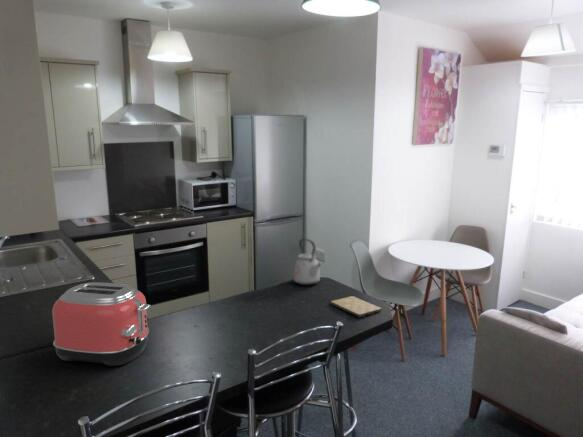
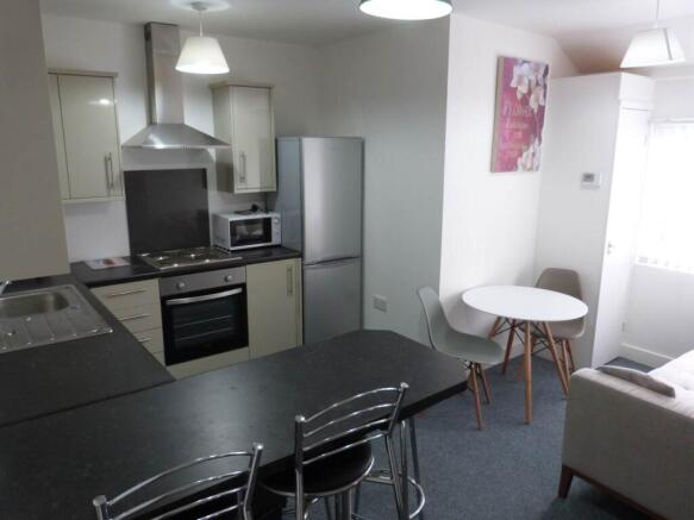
- toaster [51,281,151,367]
- kettle [293,237,322,286]
- cutting board [330,295,382,318]
